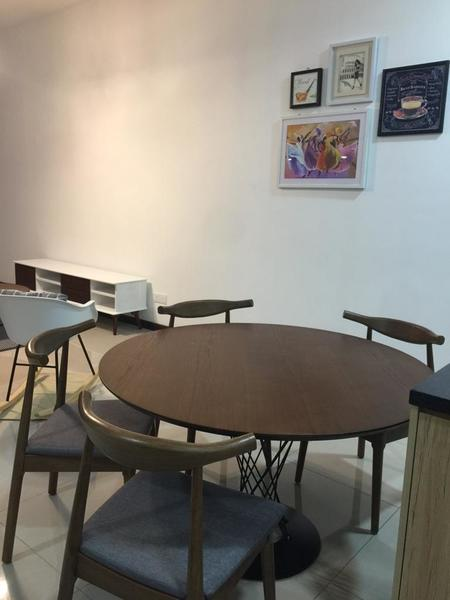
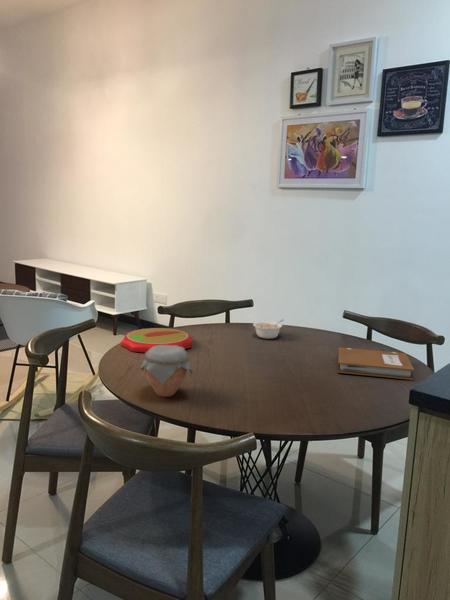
+ plate [120,327,194,353]
+ jar [139,345,194,398]
+ notebook [337,346,415,381]
+ legume [252,319,284,340]
